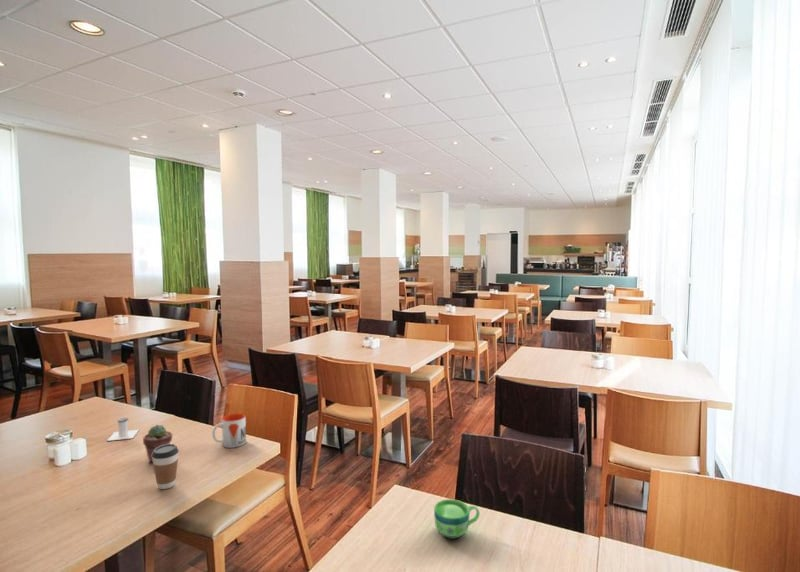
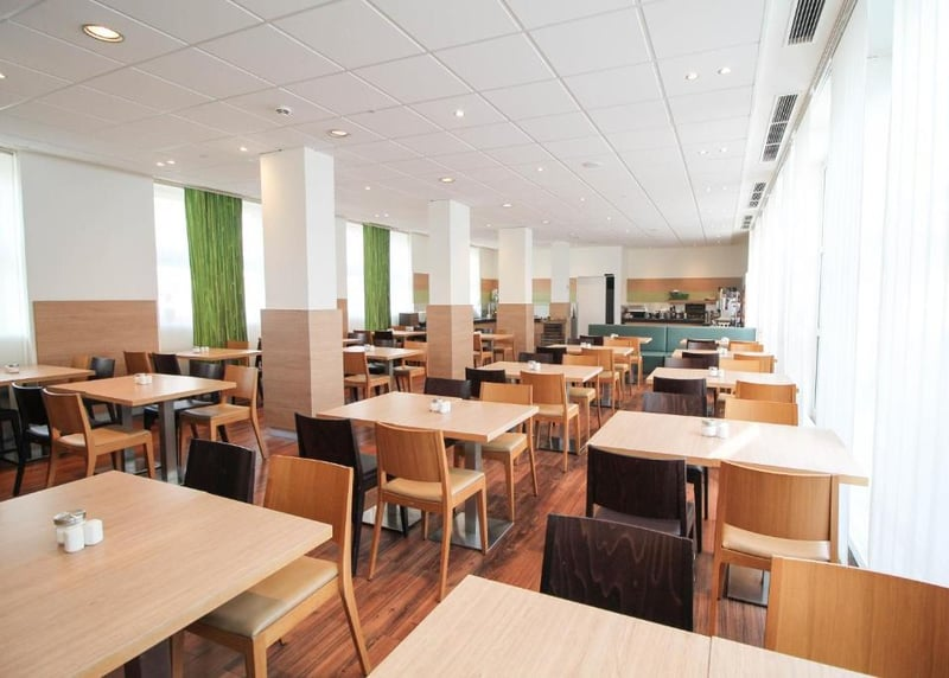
- salt shaker [106,417,140,442]
- mug [211,412,247,449]
- coffee cup [152,443,180,490]
- potted succulent [142,424,173,463]
- cup [433,498,481,540]
